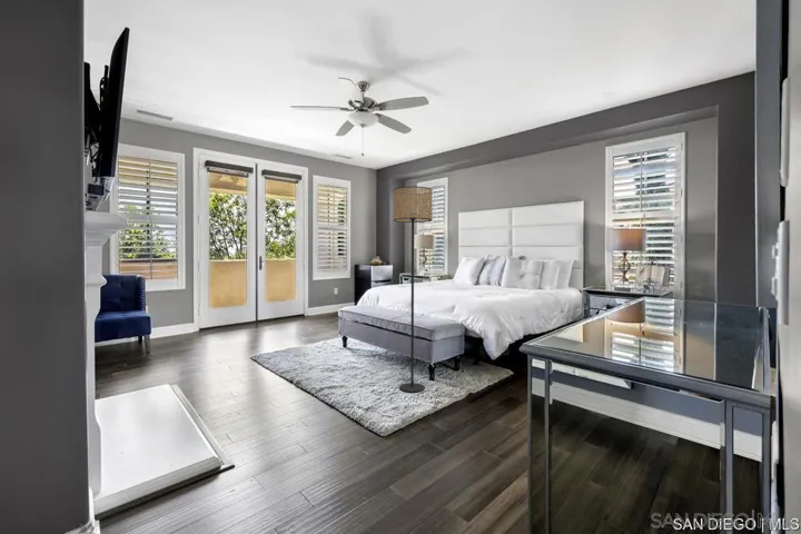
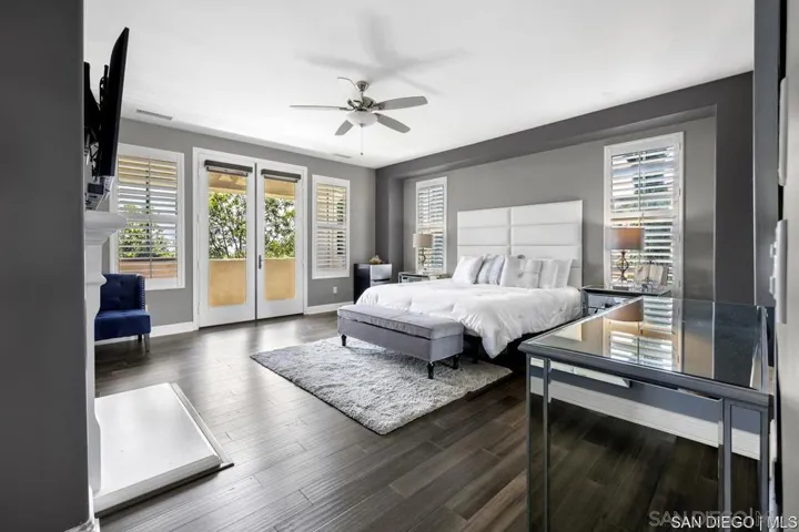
- floor lamp [393,185,434,393]
